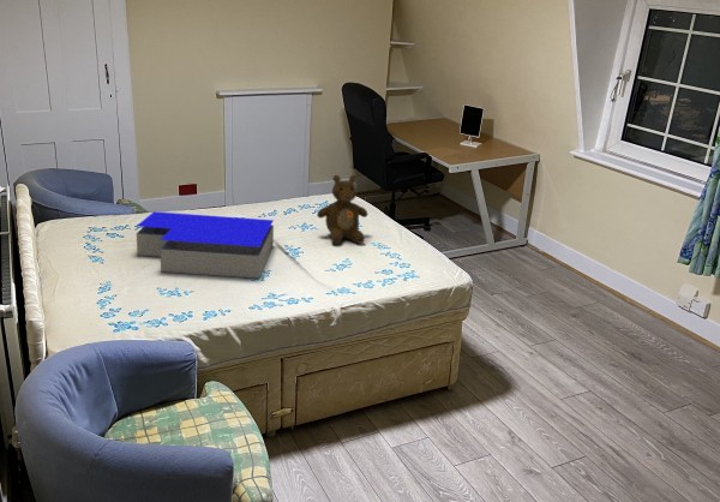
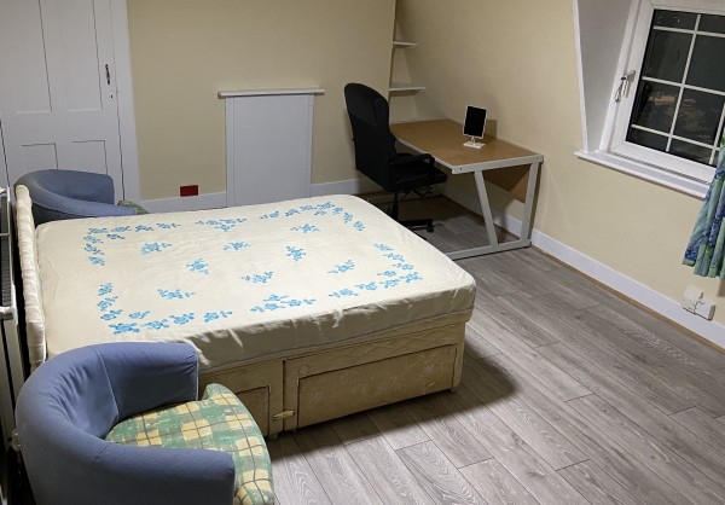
- teddy bear [316,174,368,245]
- tray [136,210,275,280]
